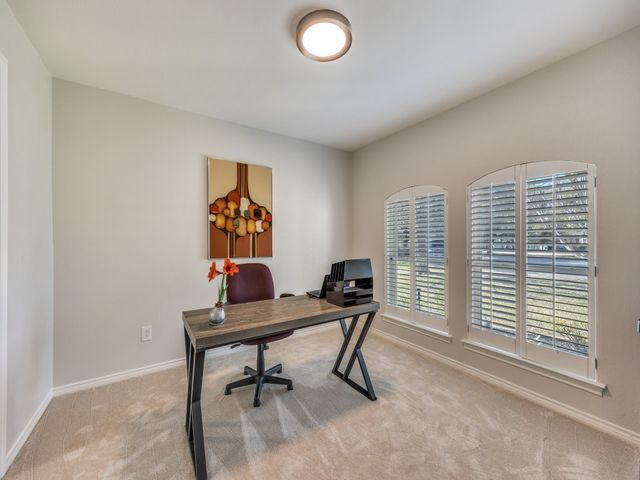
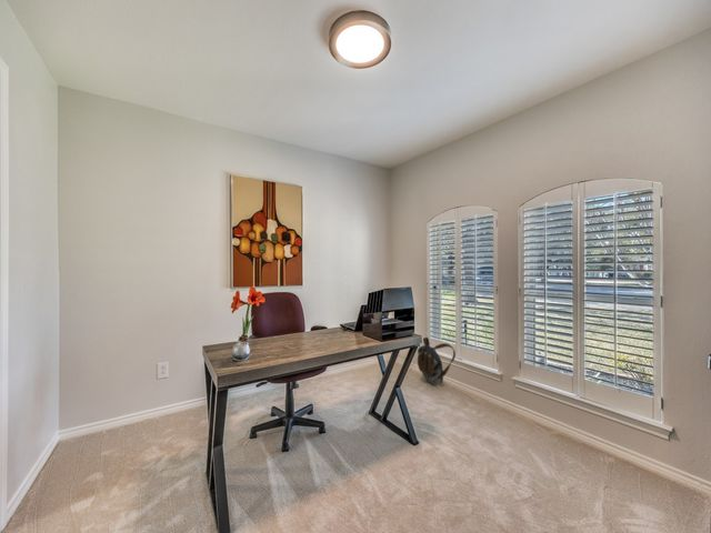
+ backpack [417,336,457,385]
